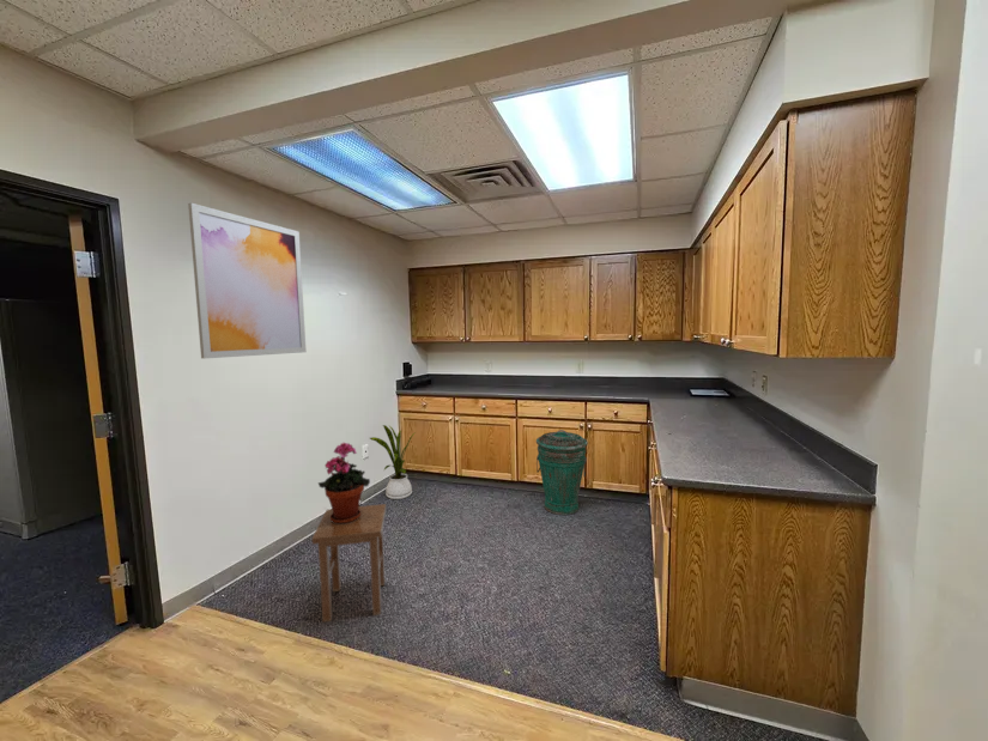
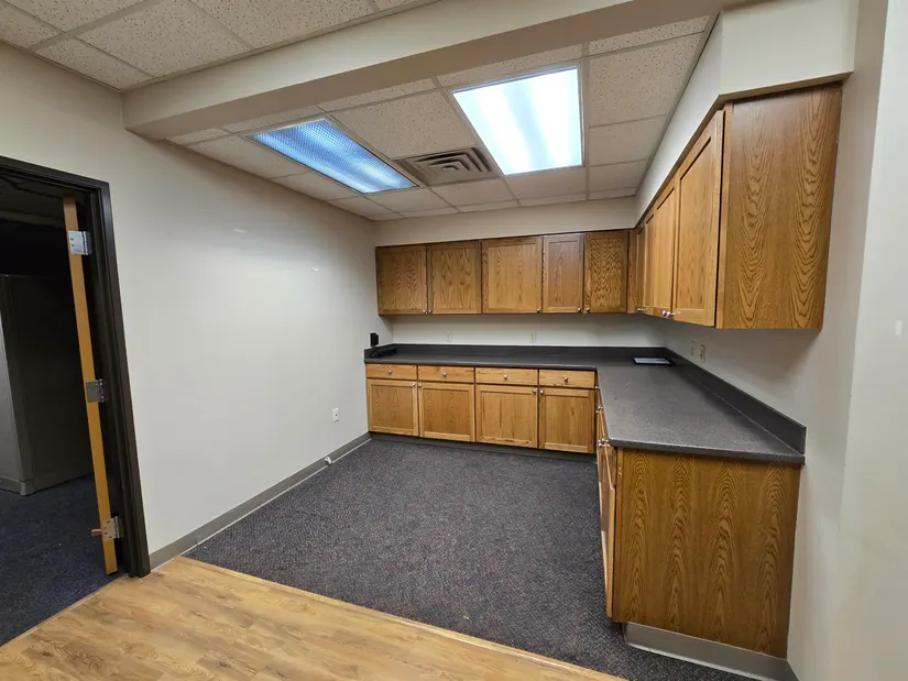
- stool [311,503,387,624]
- house plant [369,424,417,500]
- trash can [535,429,589,516]
- potted plant [317,441,371,523]
- wall art [187,202,308,360]
